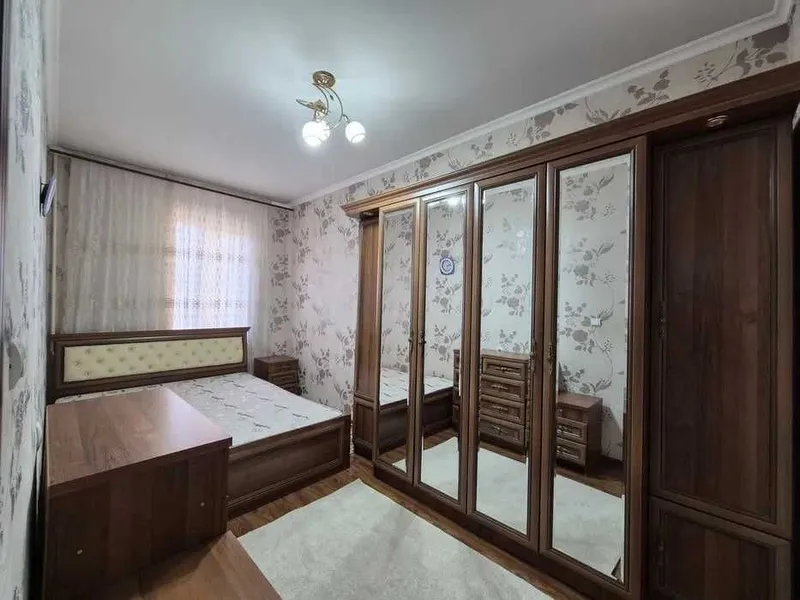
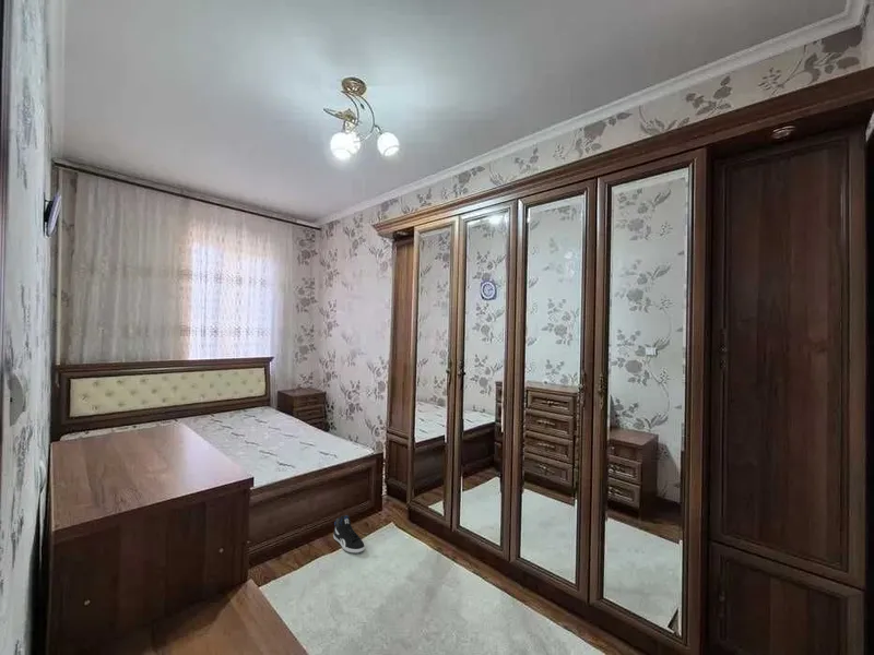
+ sneaker [332,514,366,553]
